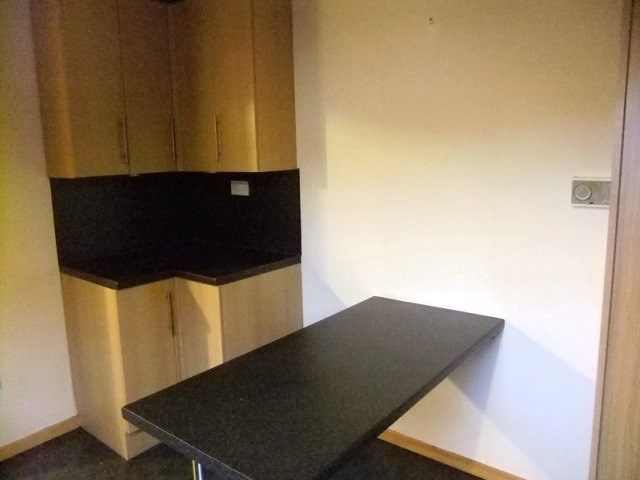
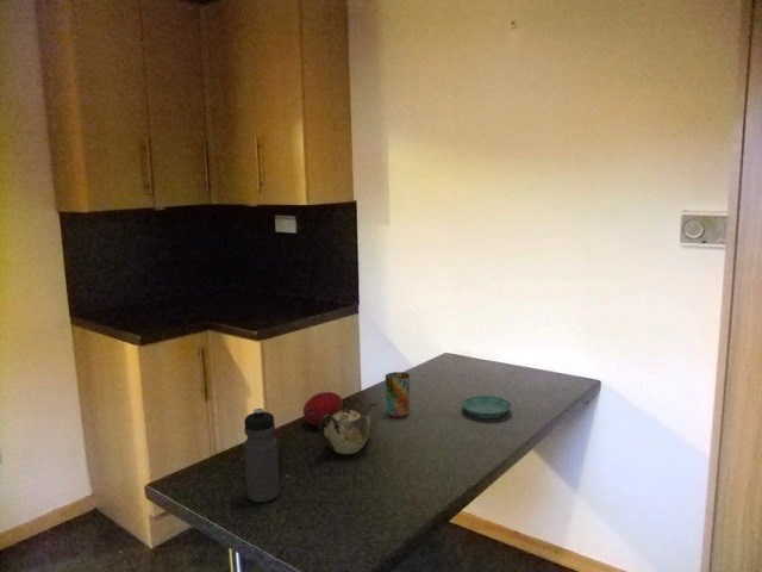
+ cup [385,371,411,418]
+ teapot [317,400,379,455]
+ water bottle [243,408,281,504]
+ saucer [461,394,513,419]
+ fruit [302,391,344,427]
